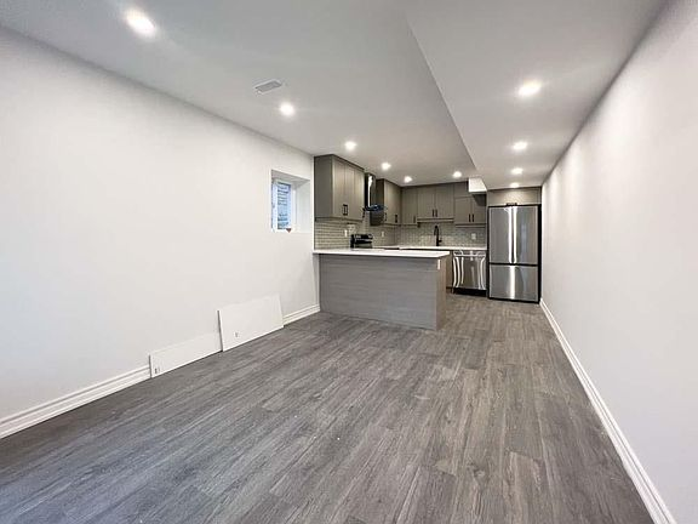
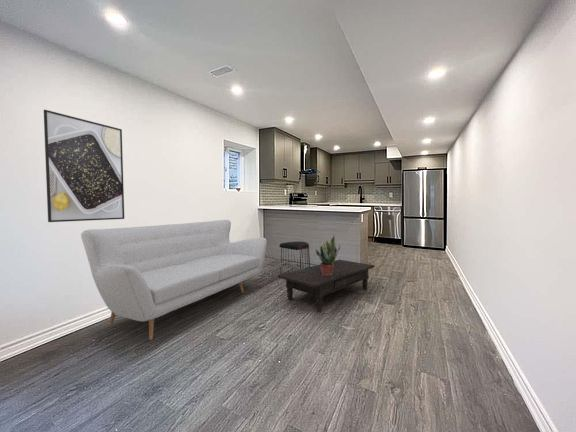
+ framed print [43,109,125,223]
+ stool [278,241,311,275]
+ sofa [80,219,268,341]
+ coffee table [277,259,375,312]
+ potted plant [315,235,341,275]
